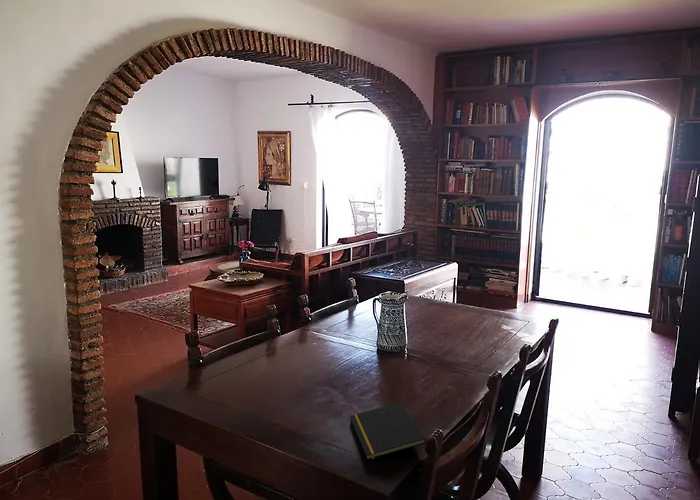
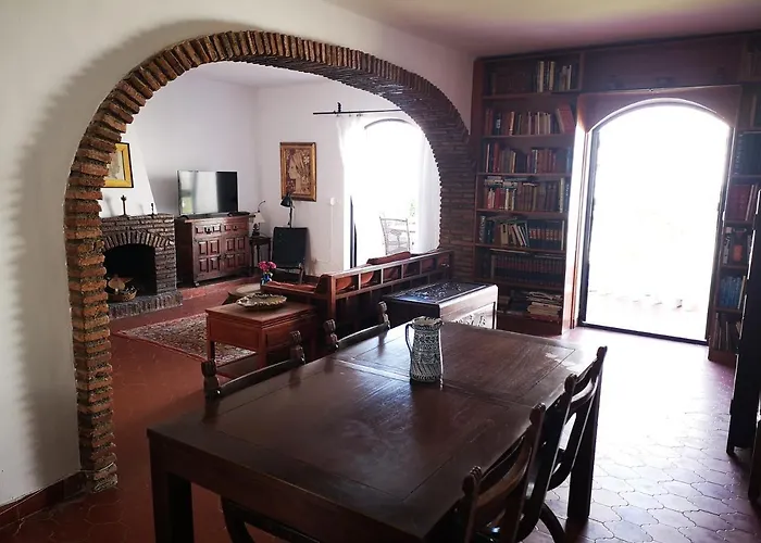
- notepad [349,401,427,461]
